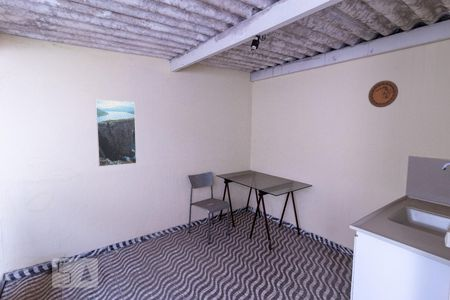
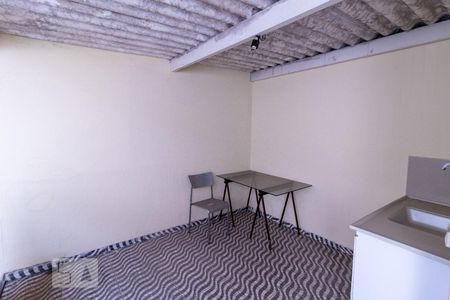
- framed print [94,99,137,168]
- decorative plate [367,80,399,108]
